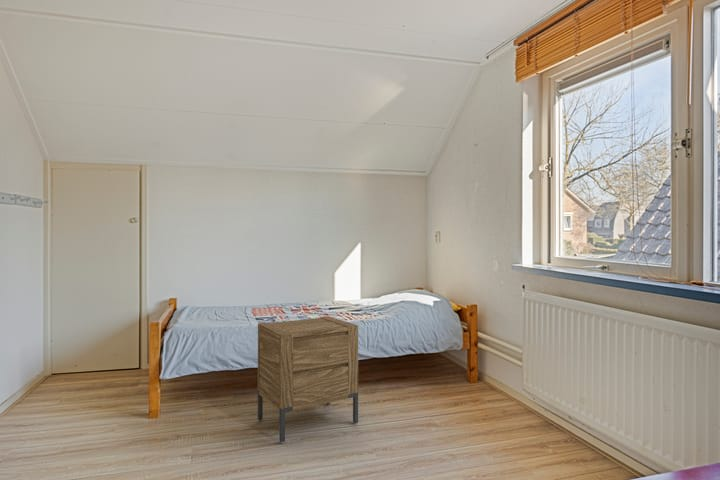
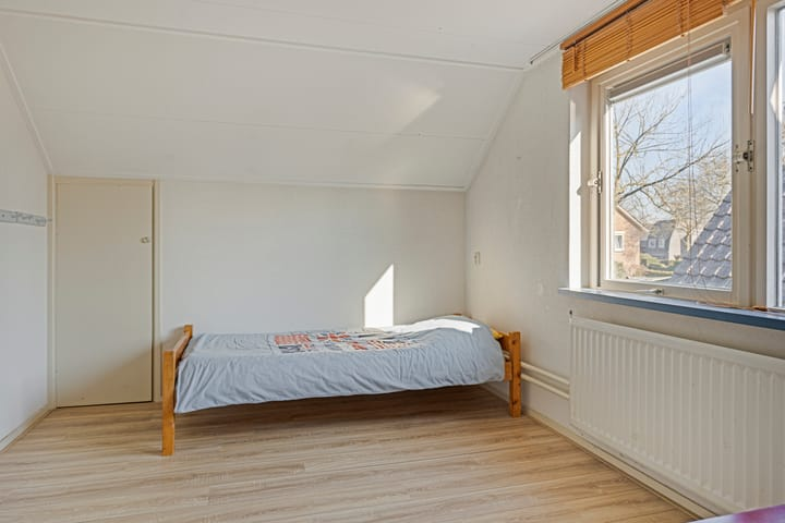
- nightstand [257,315,359,444]
